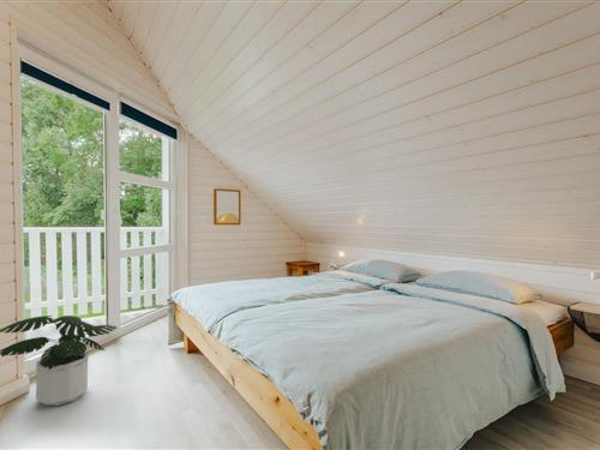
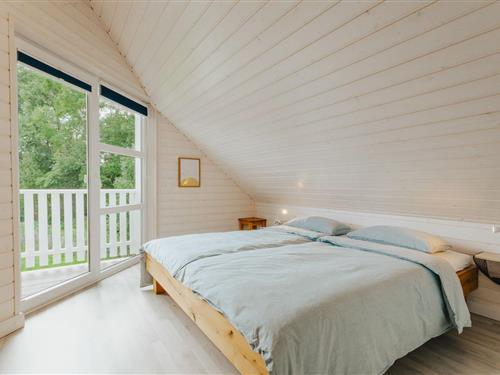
- potted plant [0,314,119,407]
